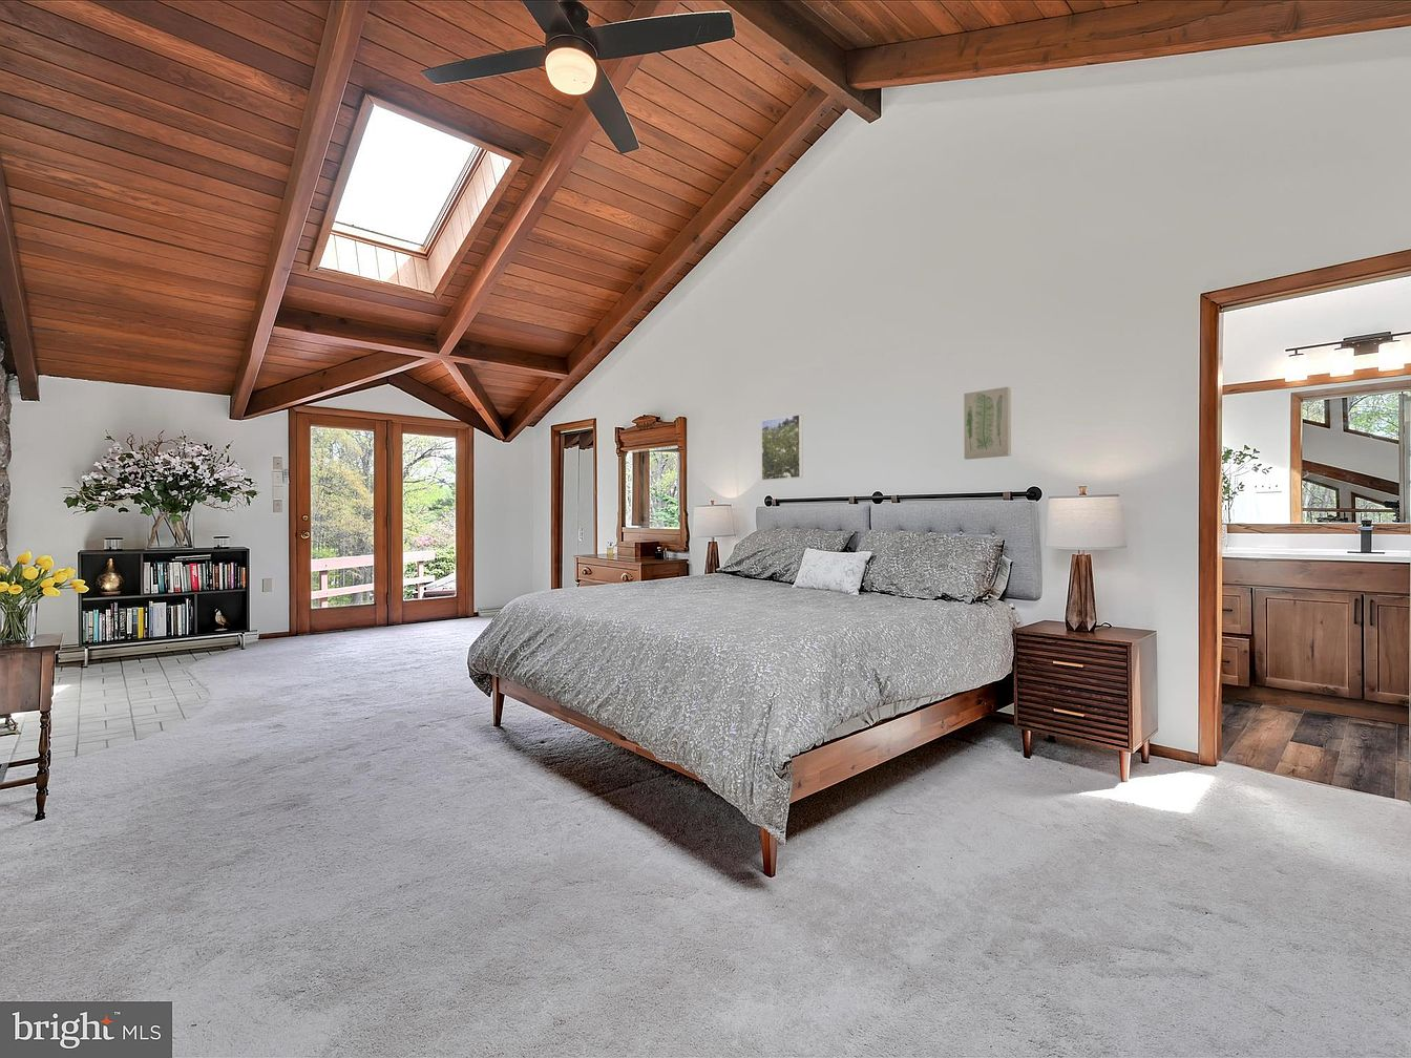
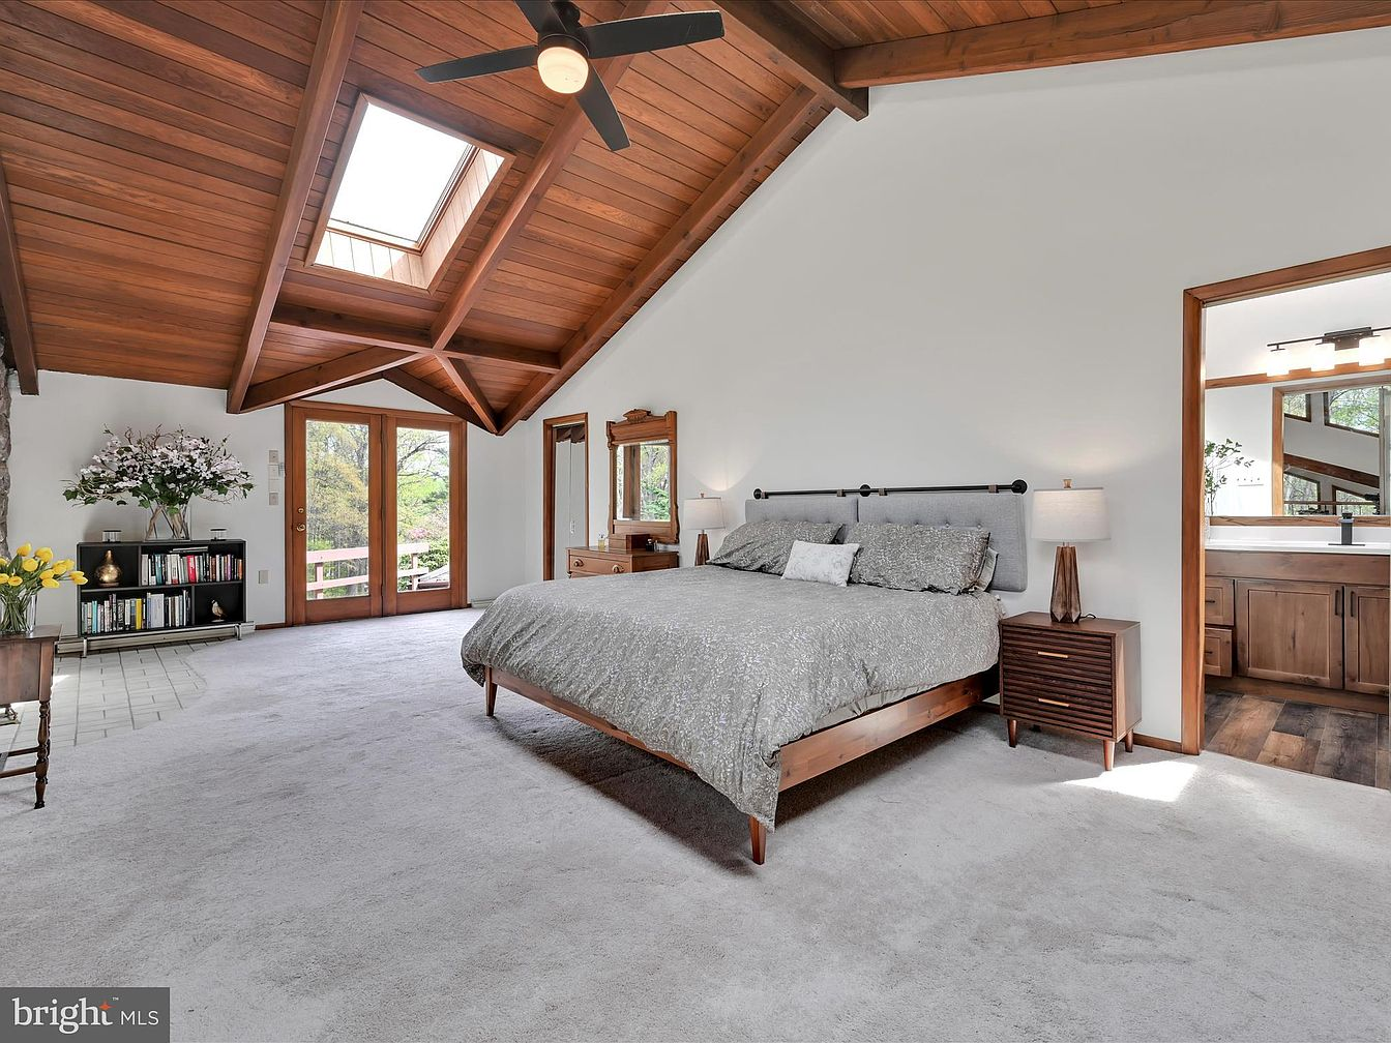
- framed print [760,413,803,481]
- wall art [963,387,1012,461]
